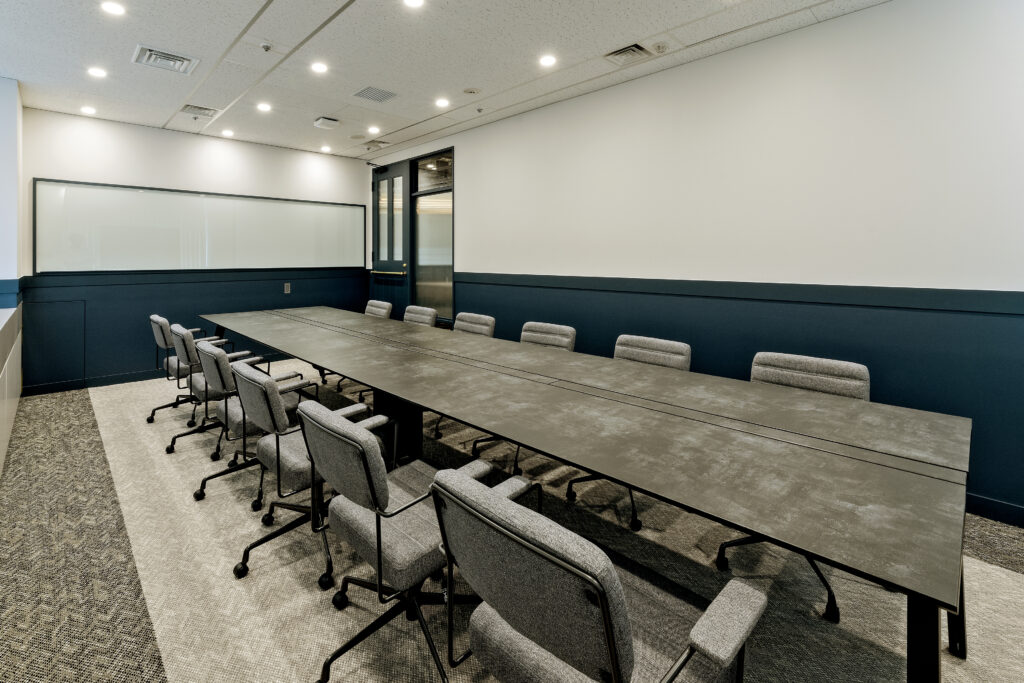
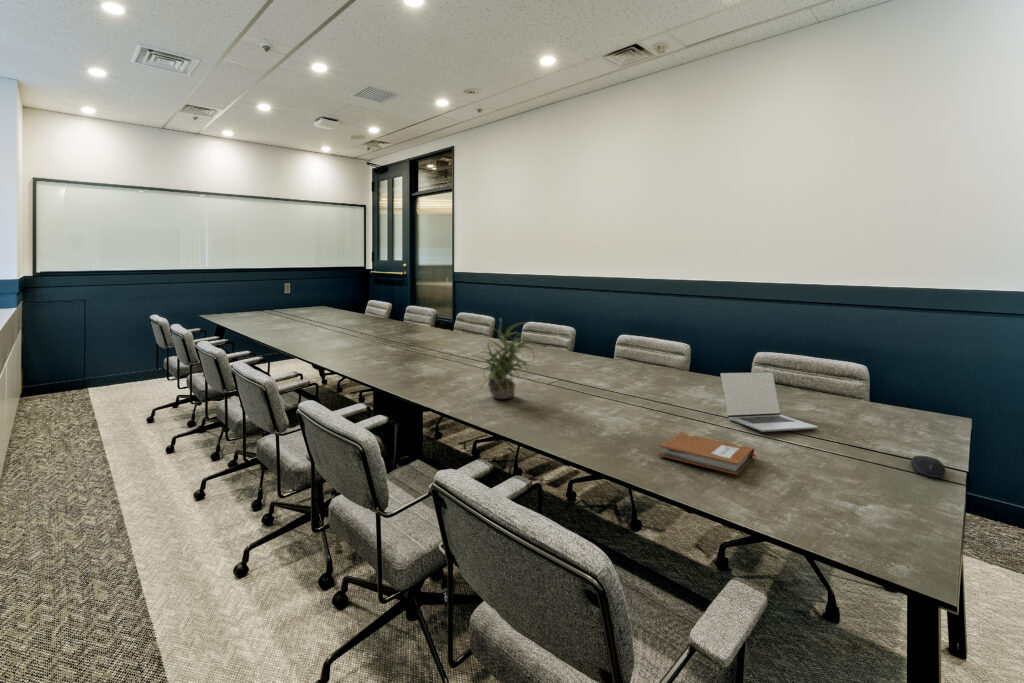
+ potted plant [471,317,539,400]
+ laptop [720,371,819,433]
+ notebook [657,432,758,476]
+ computer mouse [910,454,947,479]
